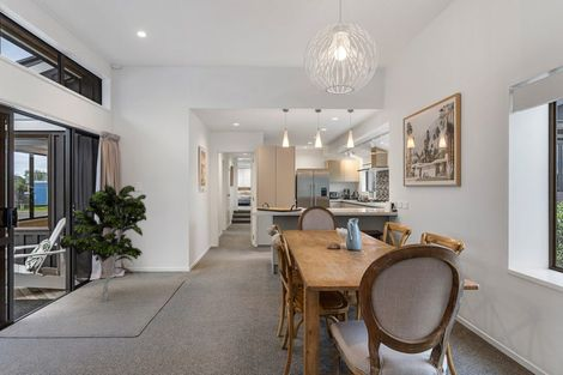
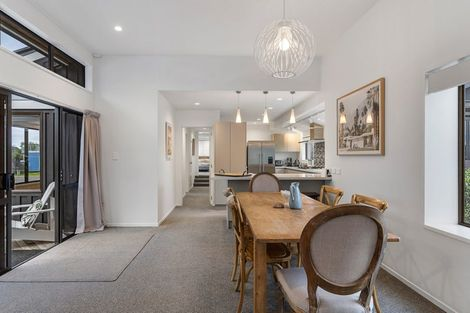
- indoor plant [59,183,147,302]
